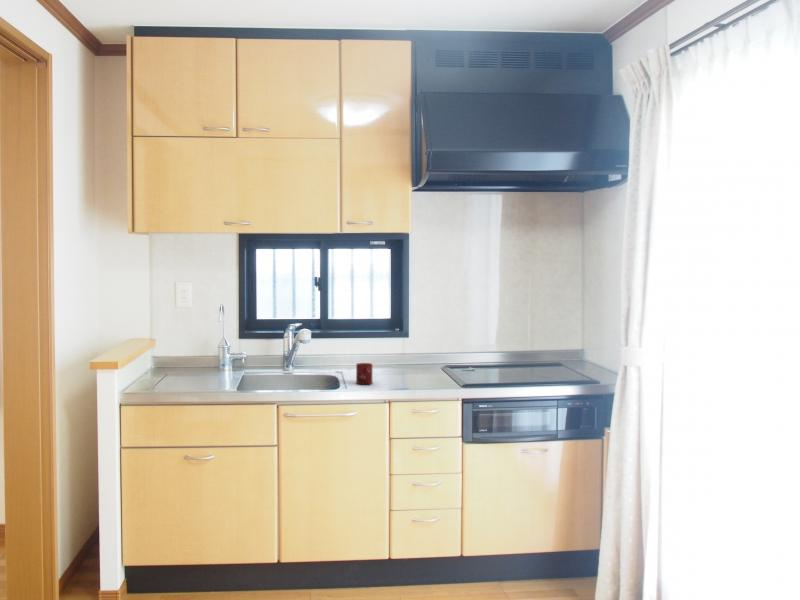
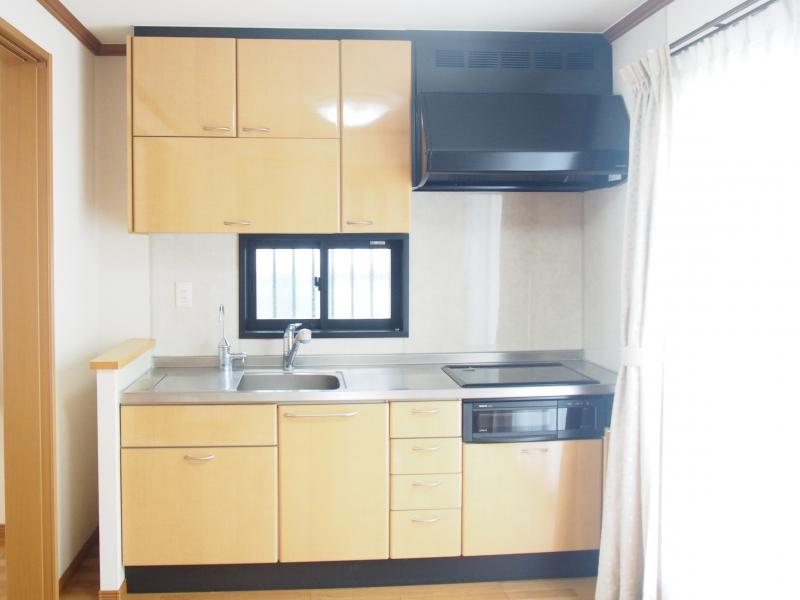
- cup [355,362,373,385]
